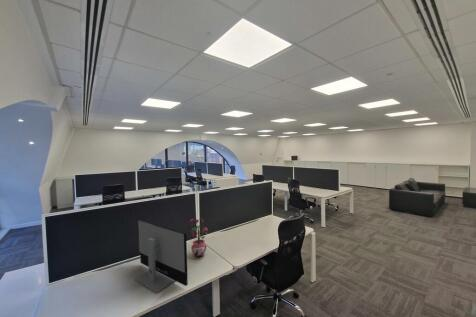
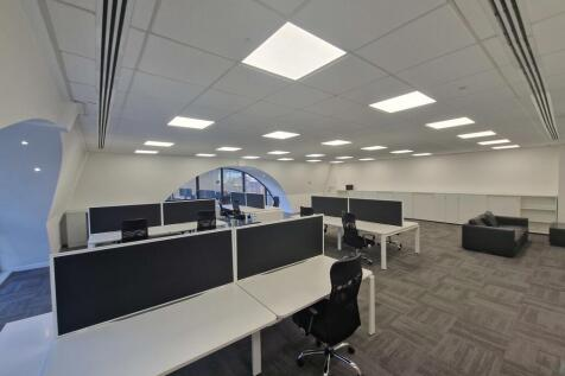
- monitor [133,219,189,294]
- potted plant [189,218,209,258]
